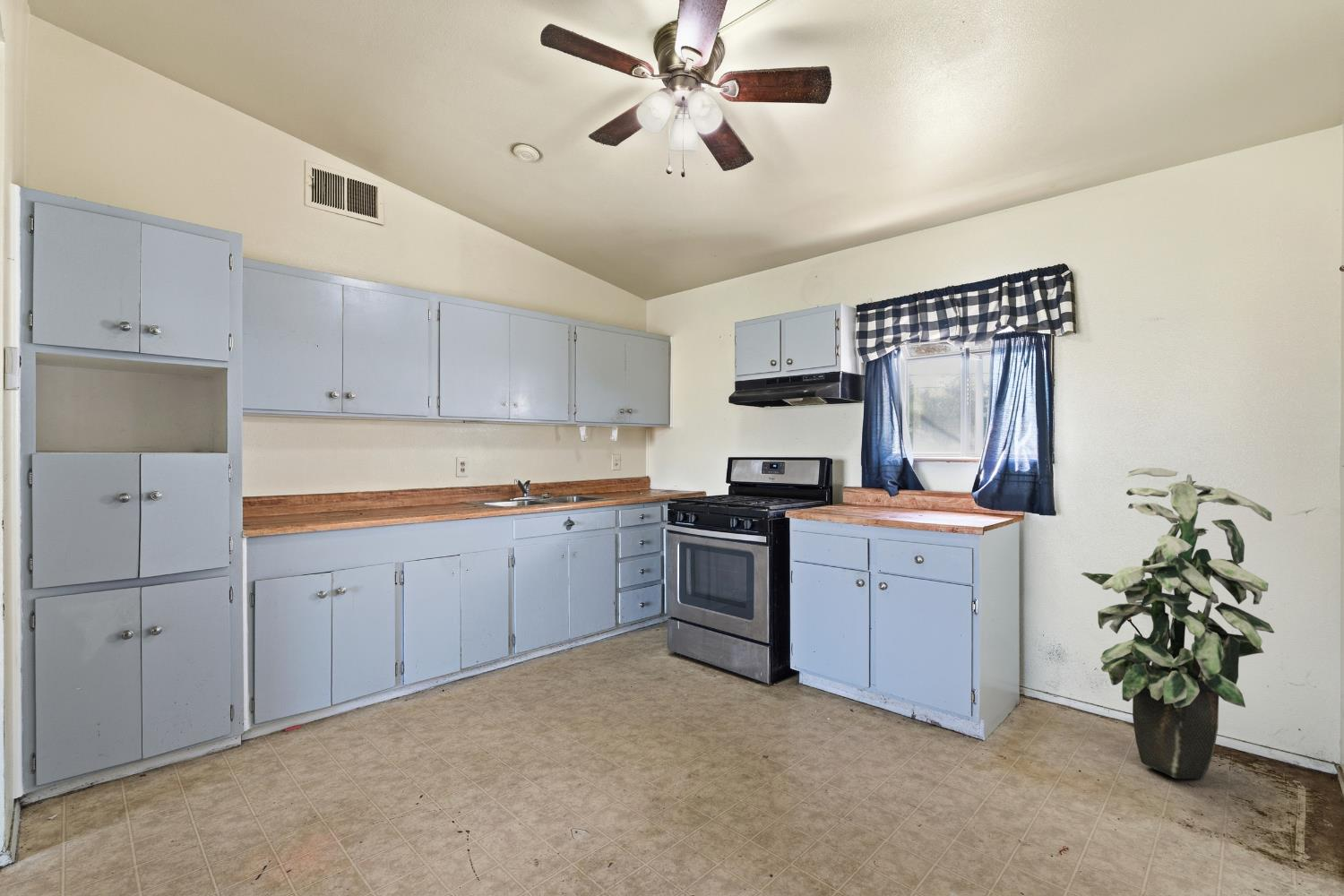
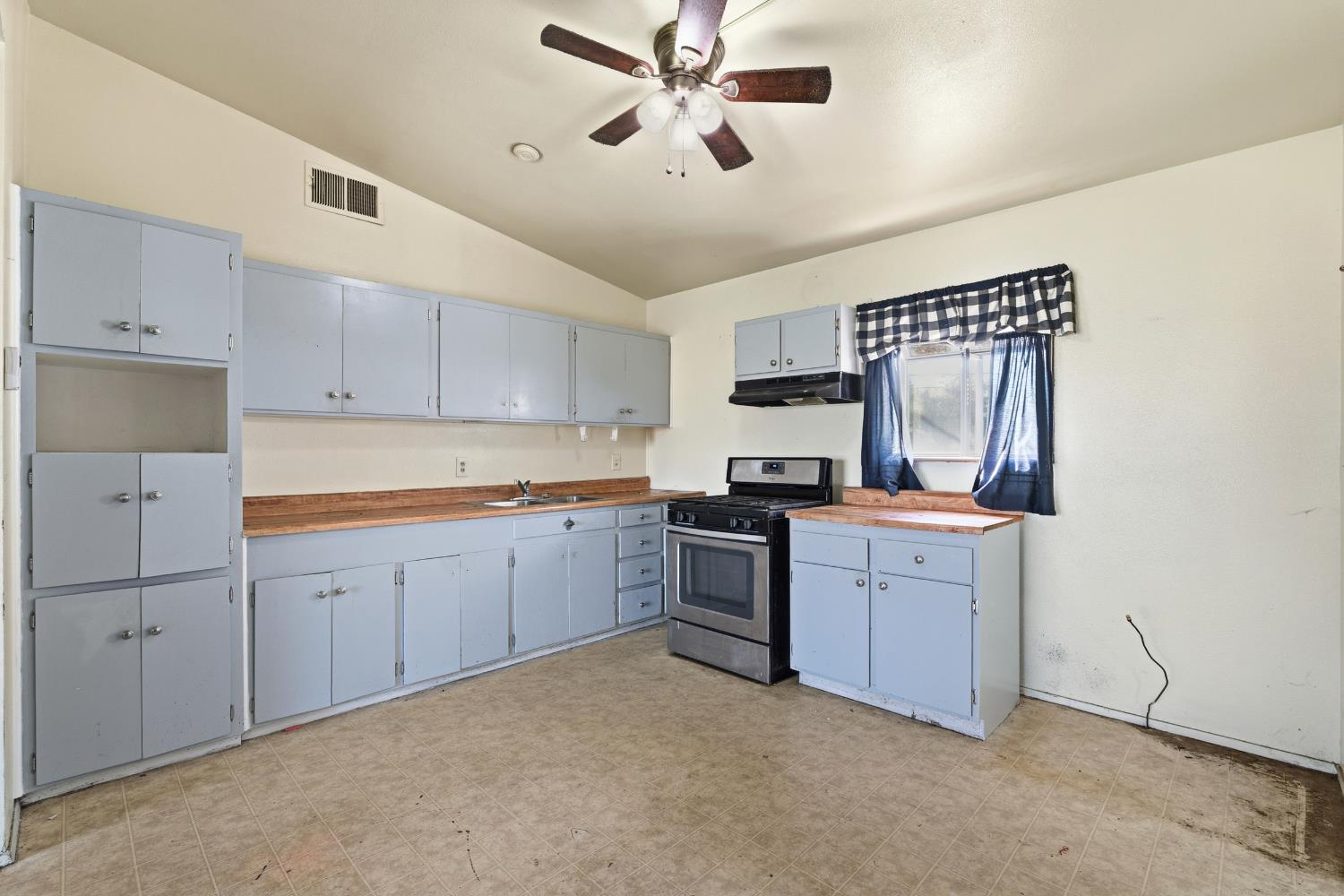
- indoor plant [1081,467,1275,780]
